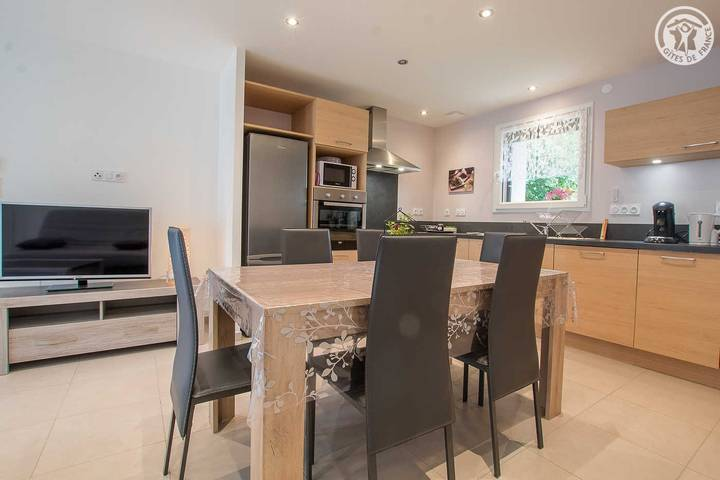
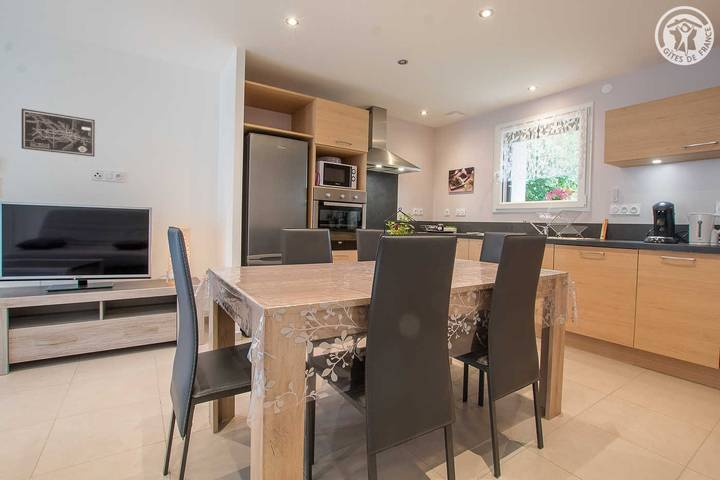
+ wall art [21,108,96,158]
